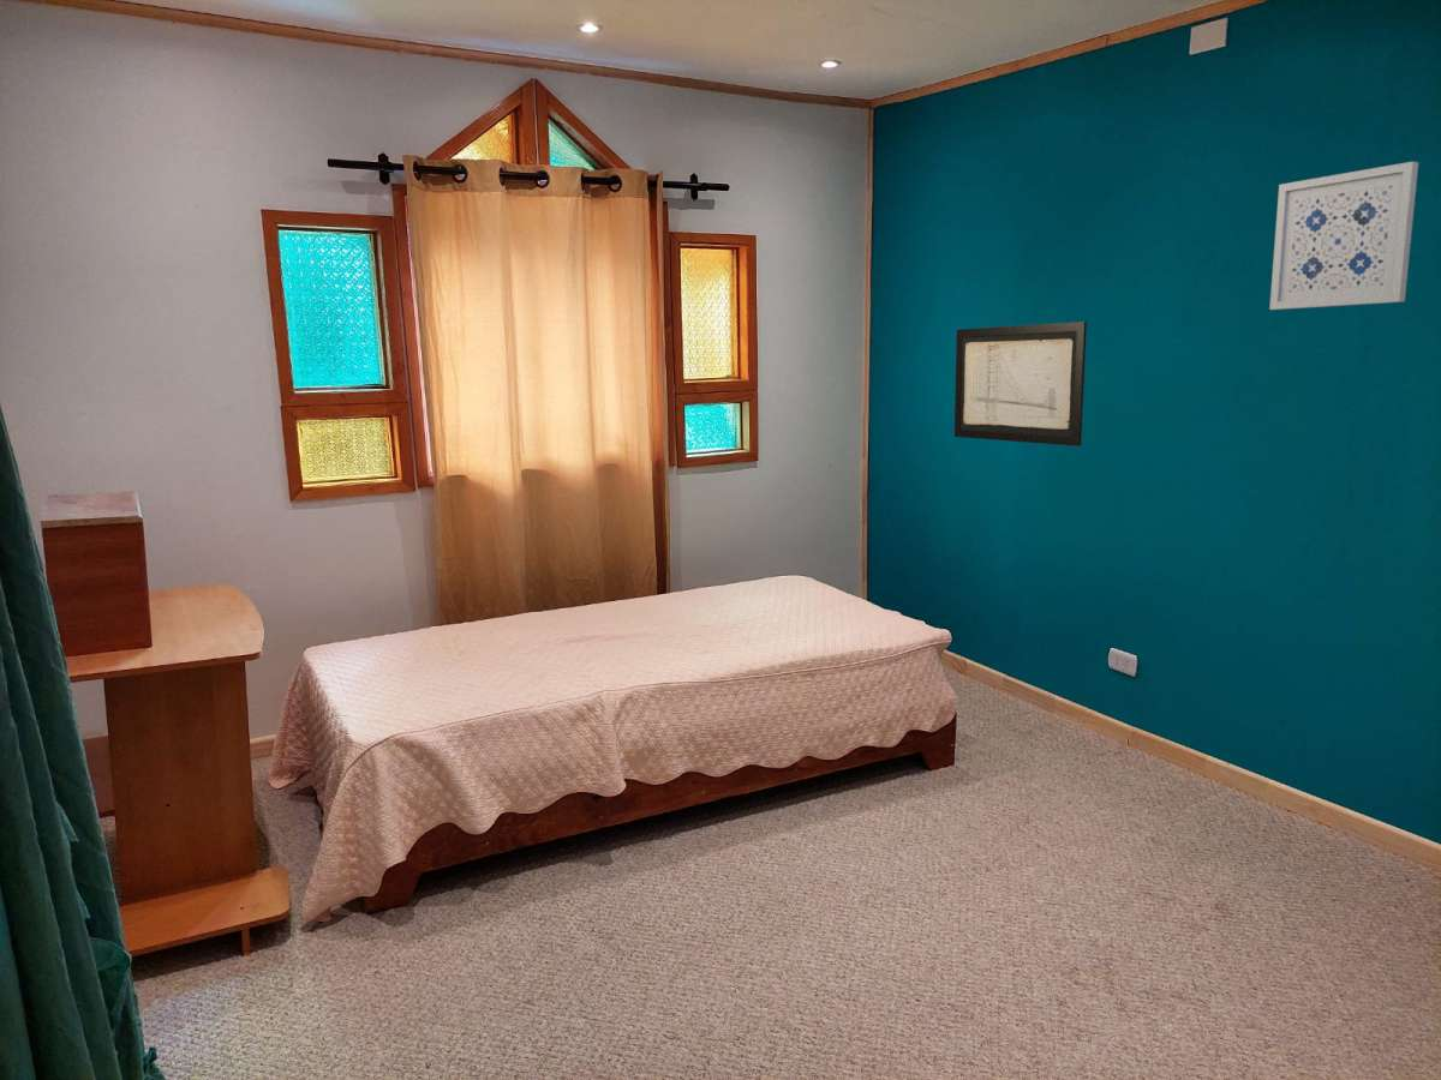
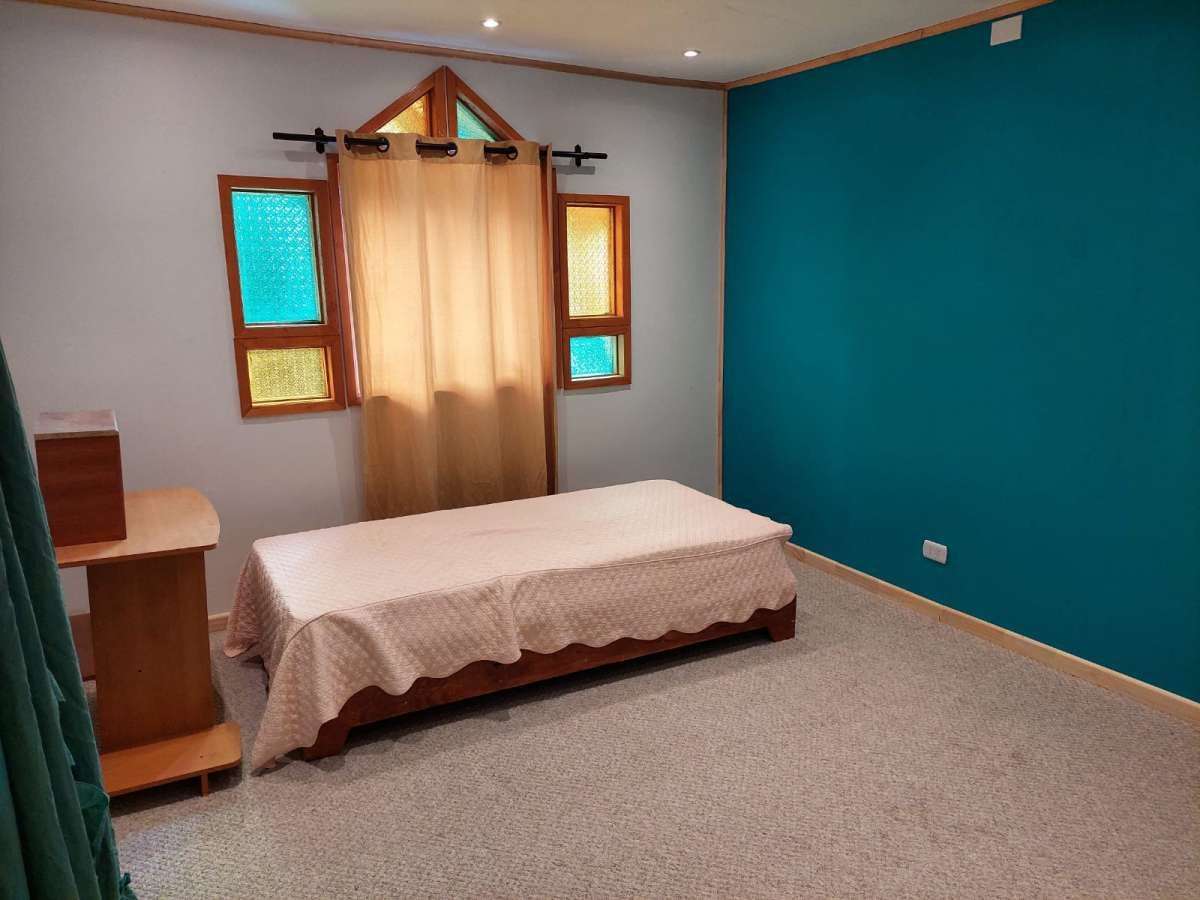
- wall art [1268,161,1419,311]
- wall art [953,320,1088,448]
